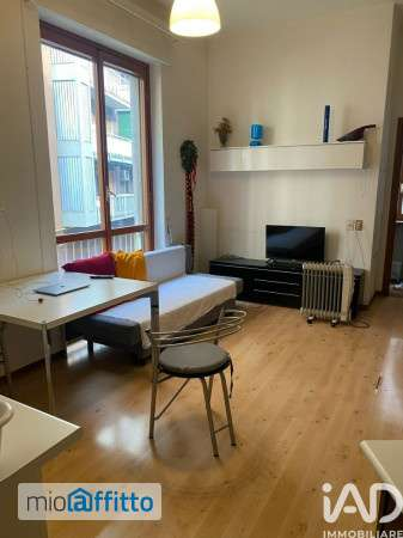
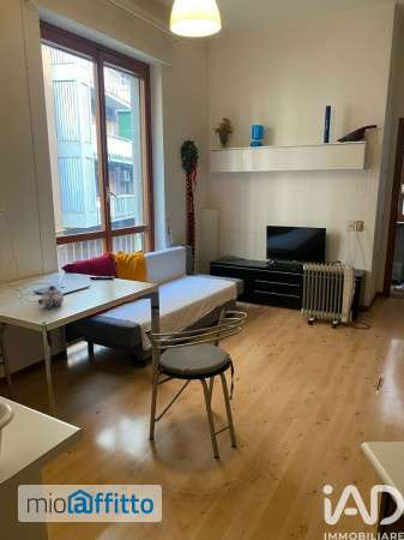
+ teapot [41,284,65,308]
